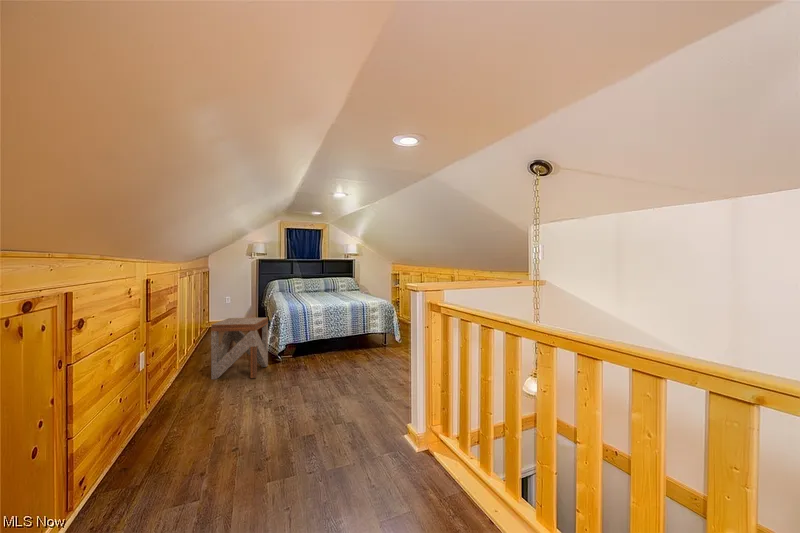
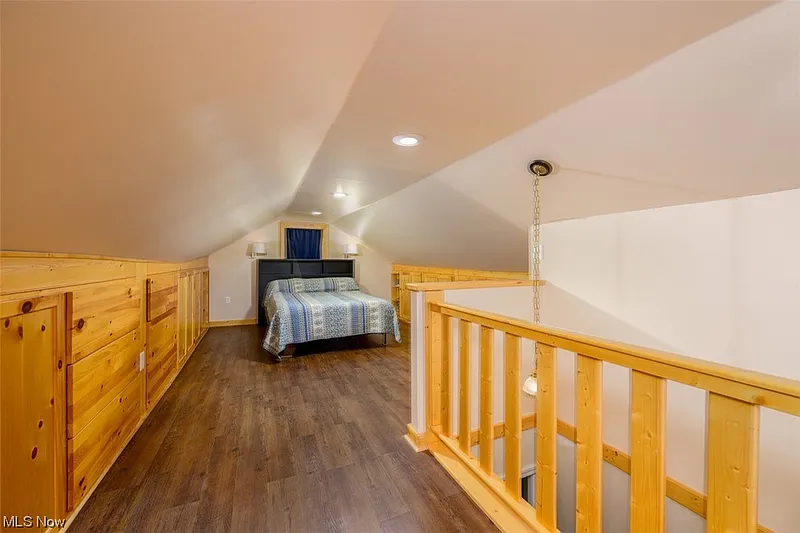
- side table [210,317,269,380]
